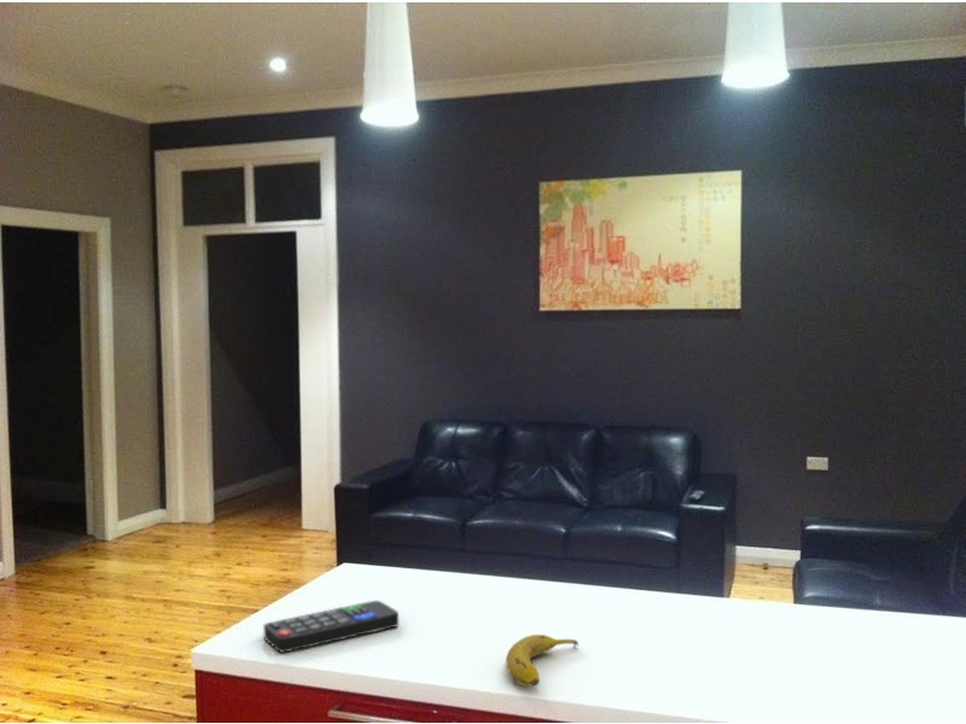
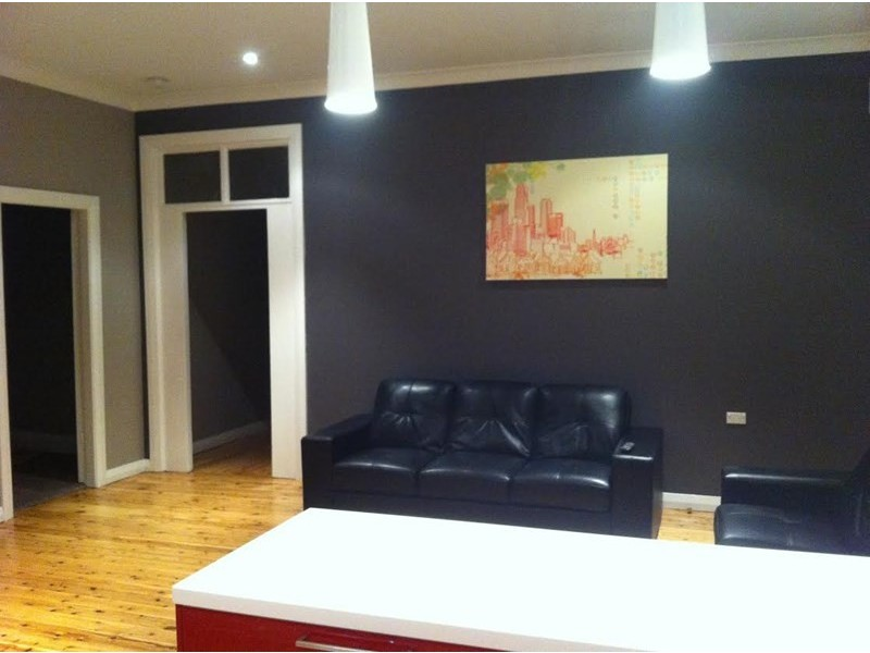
- remote control [262,600,400,654]
- fruit [505,634,580,688]
